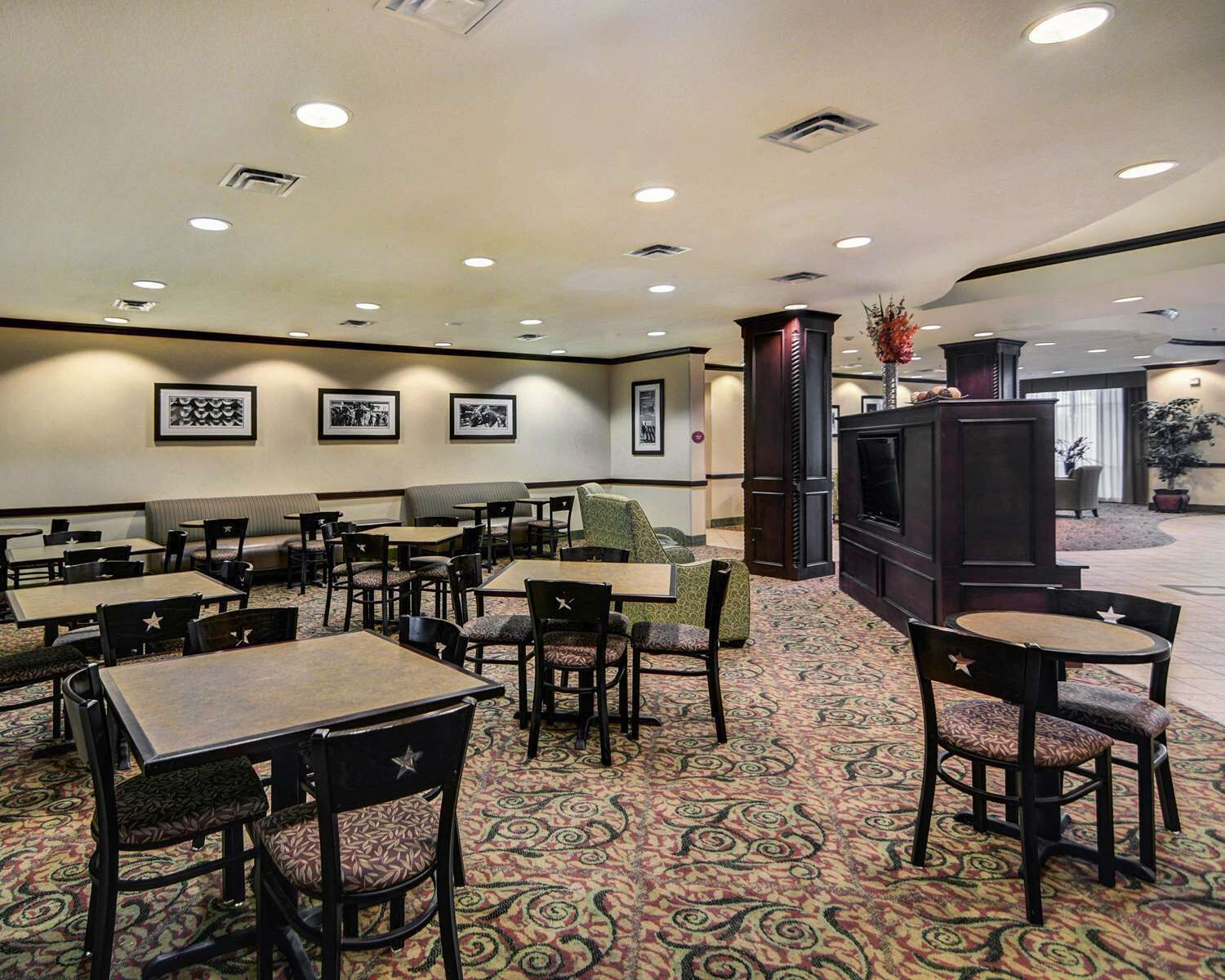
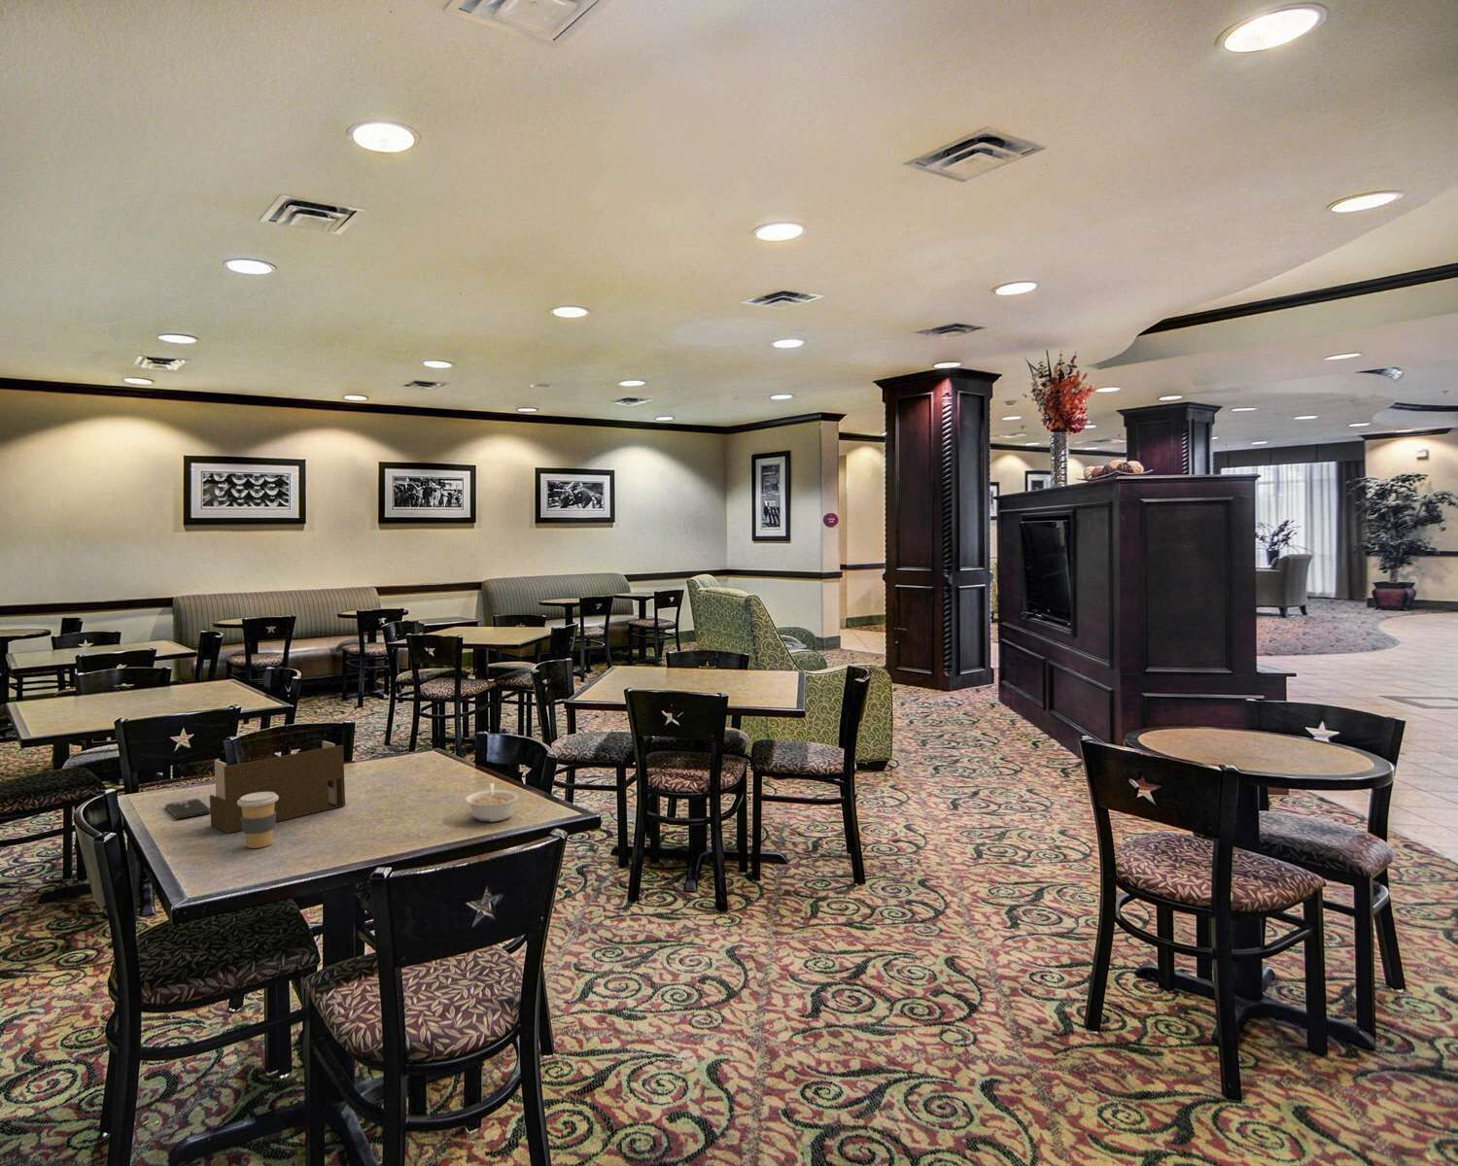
+ smartphone [164,797,211,820]
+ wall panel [209,739,346,835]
+ coffee cup [237,792,279,850]
+ legume [464,782,520,823]
